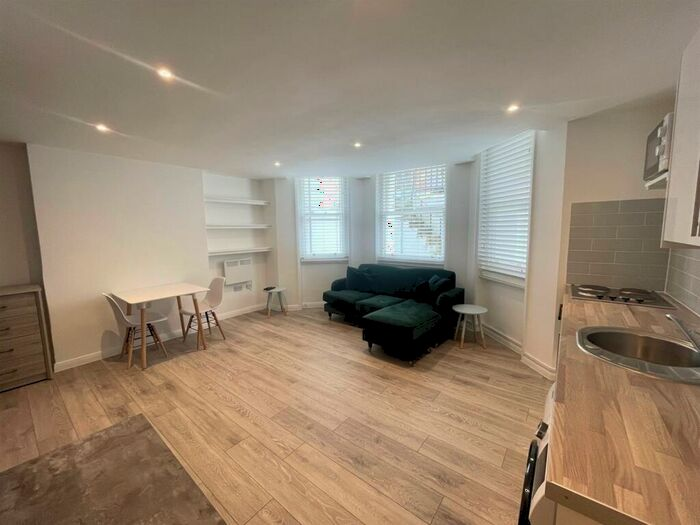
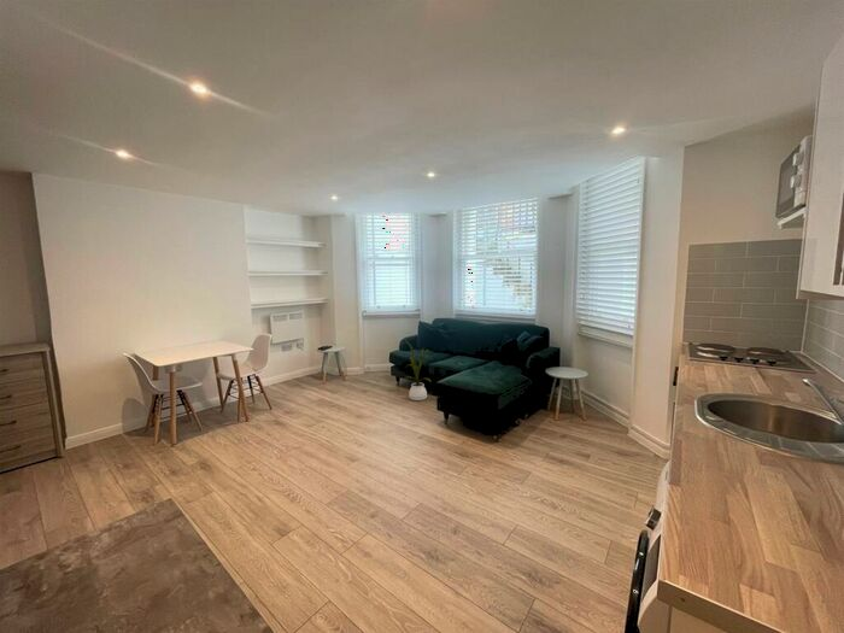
+ house plant [404,340,432,402]
